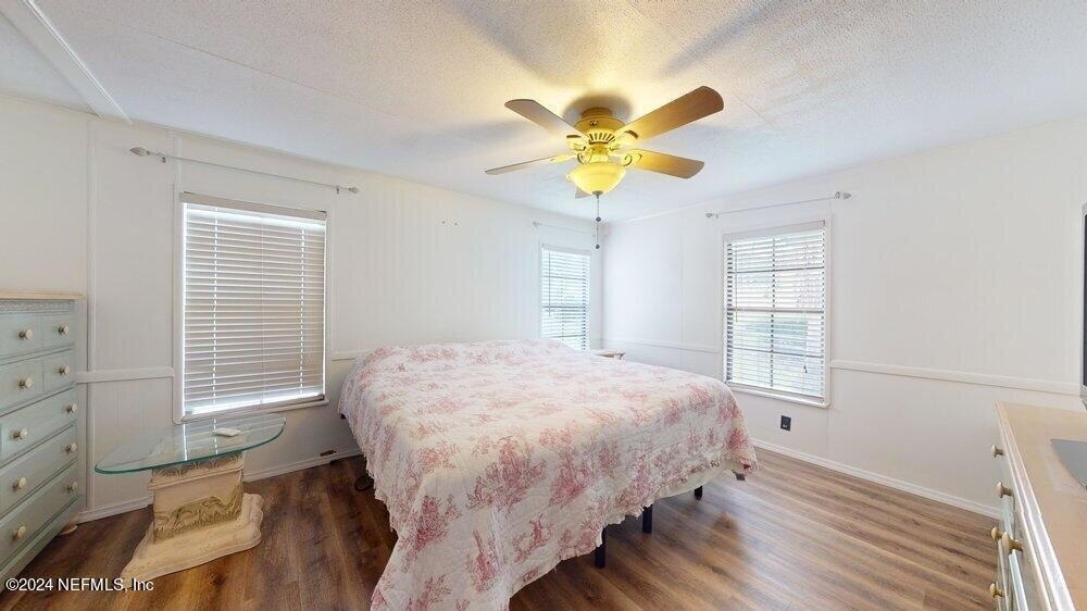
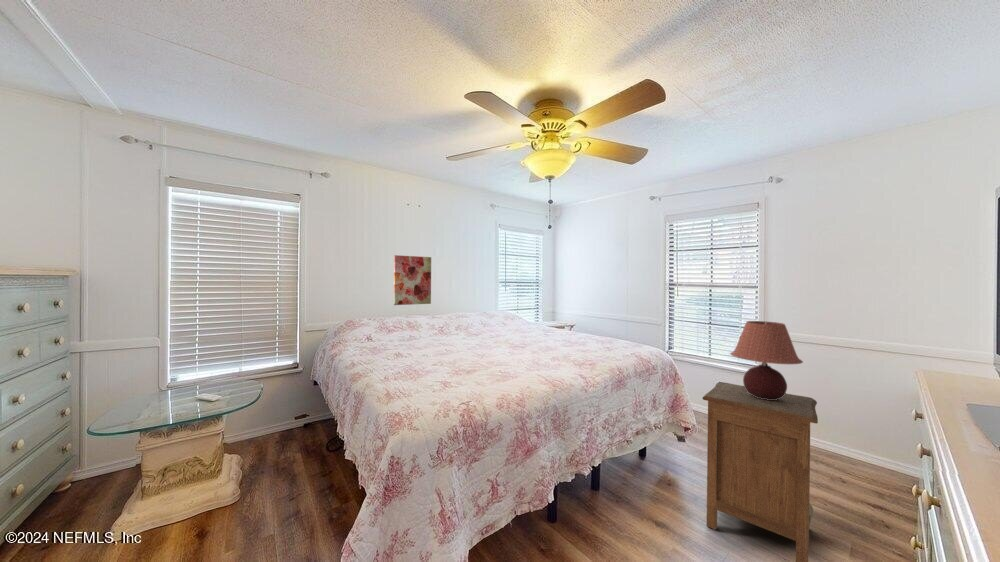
+ nightstand [701,381,819,562]
+ table lamp [729,320,804,400]
+ wall art [393,254,432,306]
